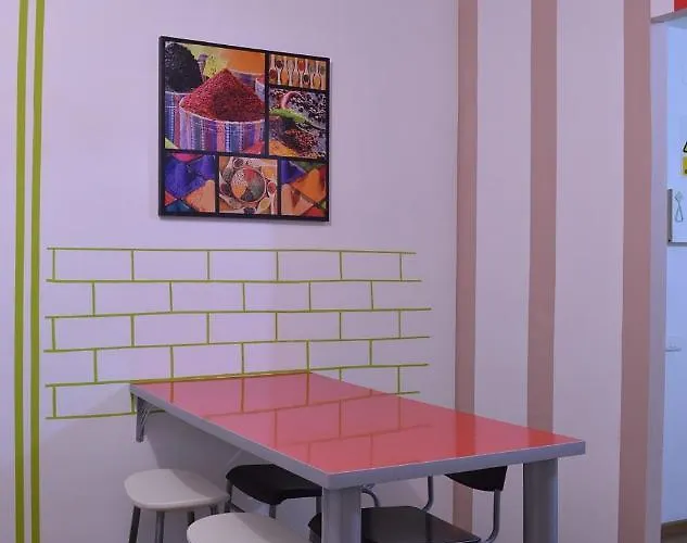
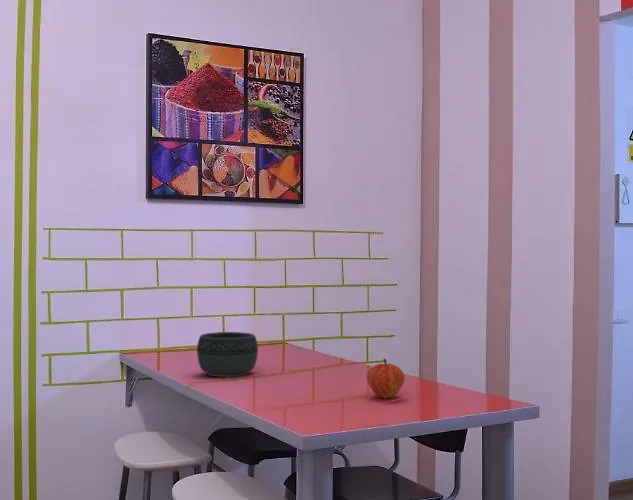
+ bowl [196,331,259,378]
+ fruit [366,357,405,400]
